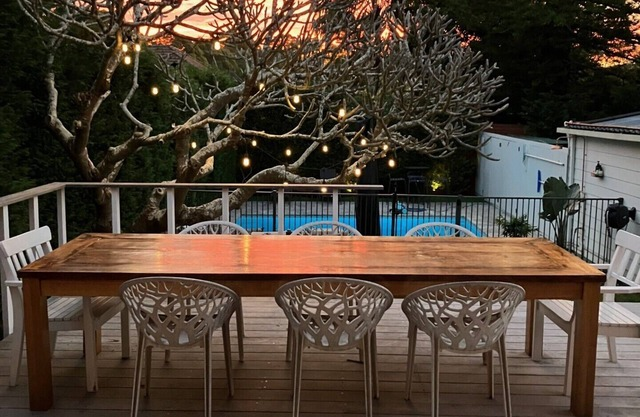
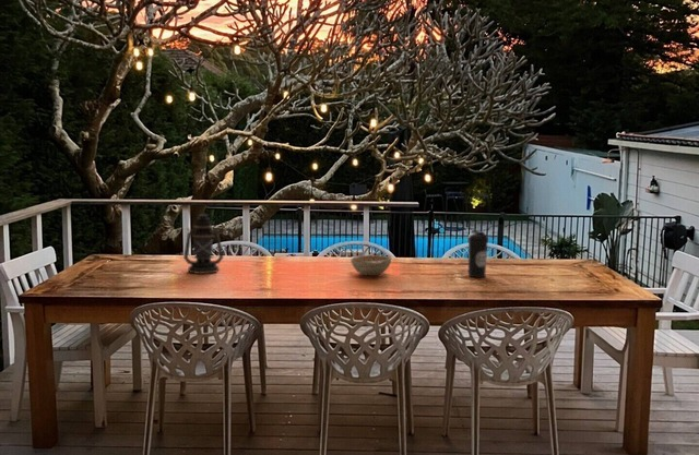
+ water bottle [466,229,489,278]
+ decorative bowl [350,254,392,277]
+ lantern [182,212,225,275]
